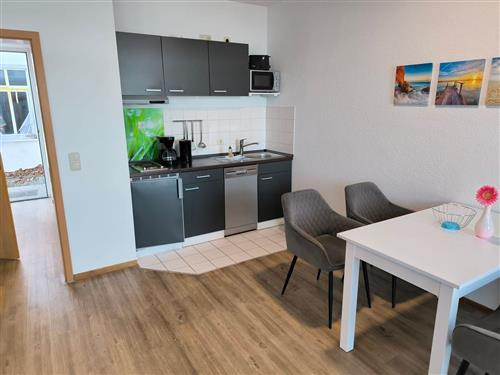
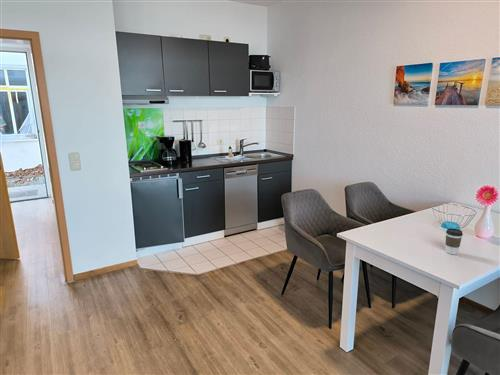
+ coffee cup [444,227,464,255]
